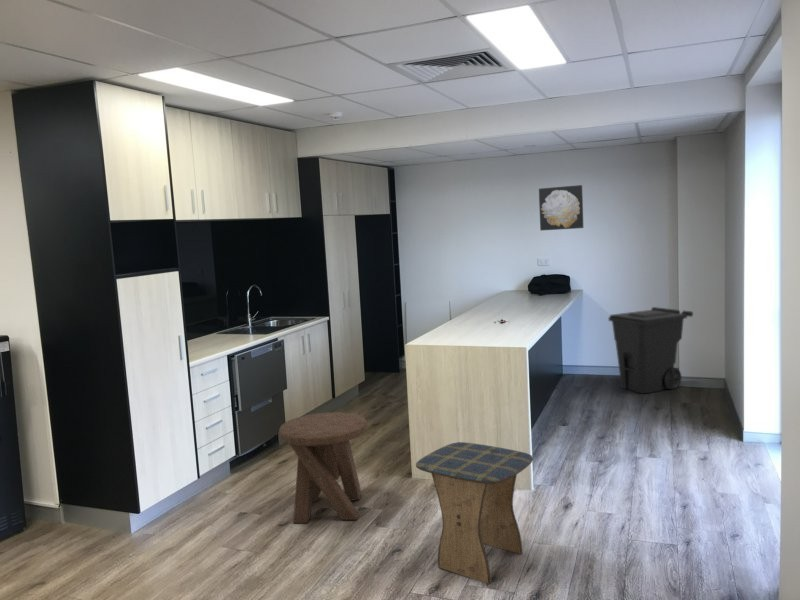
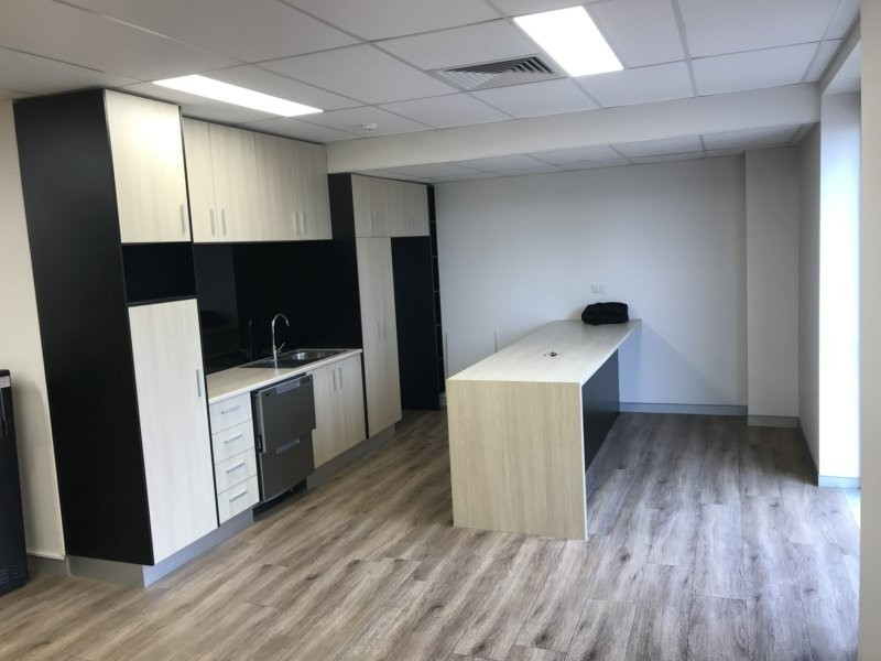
- stool [415,441,534,585]
- music stool [278,411,368,524]
- trash can [607,306,694,395]
- wall art [538,184,585,232]
